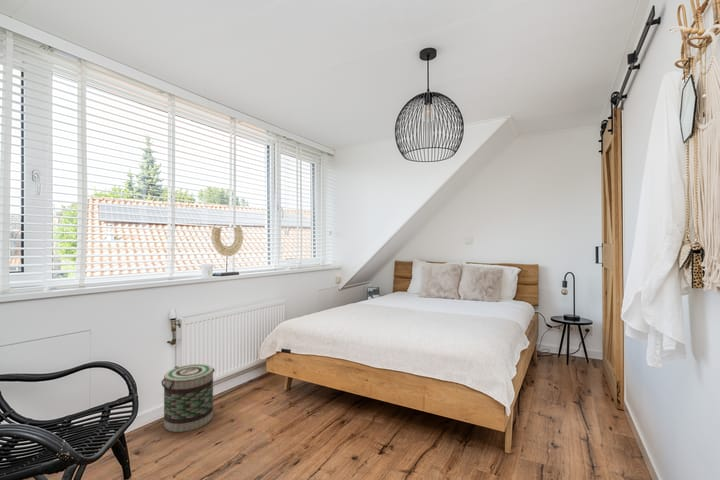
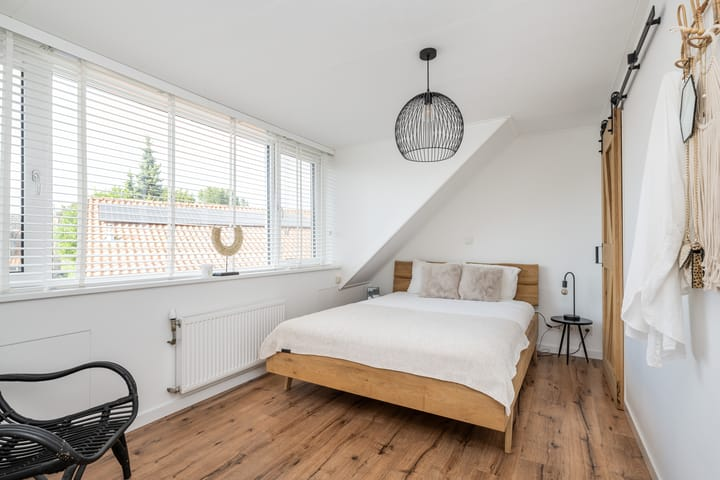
- basket [160,363,216,433]
